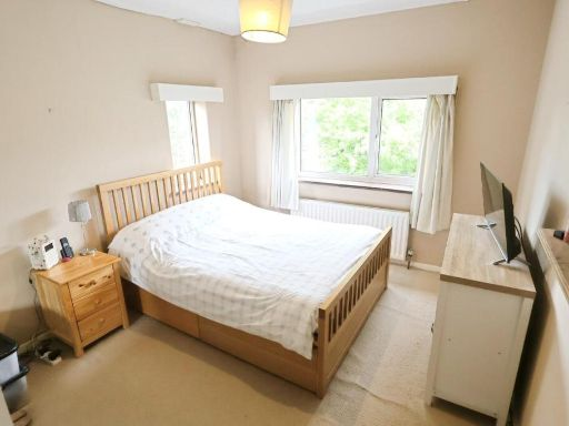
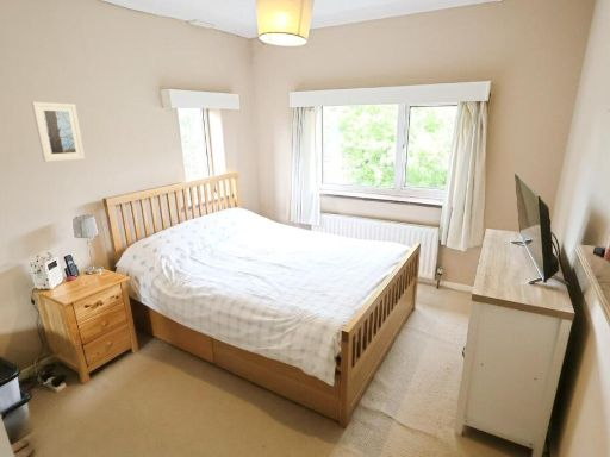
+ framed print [31,101,86,163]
